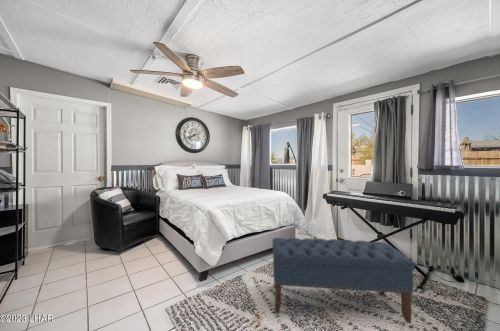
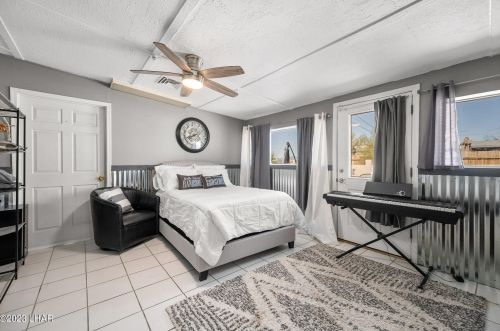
- bench [272,237,416,324]
